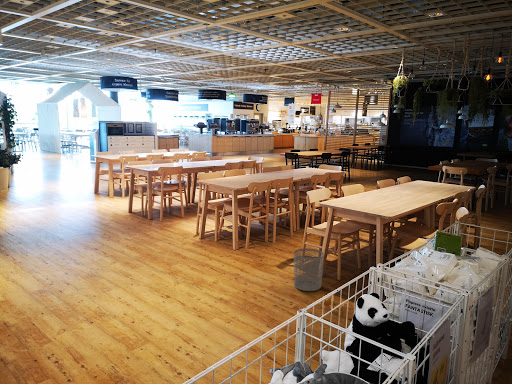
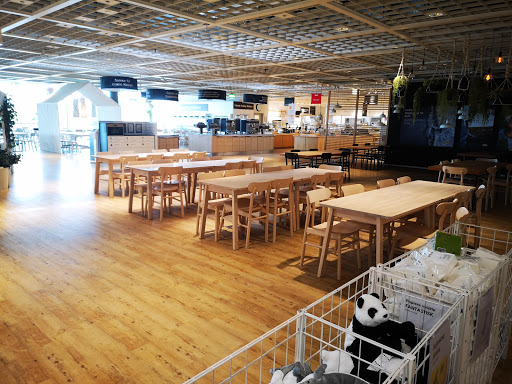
- waste bin [293,247,325,292]
